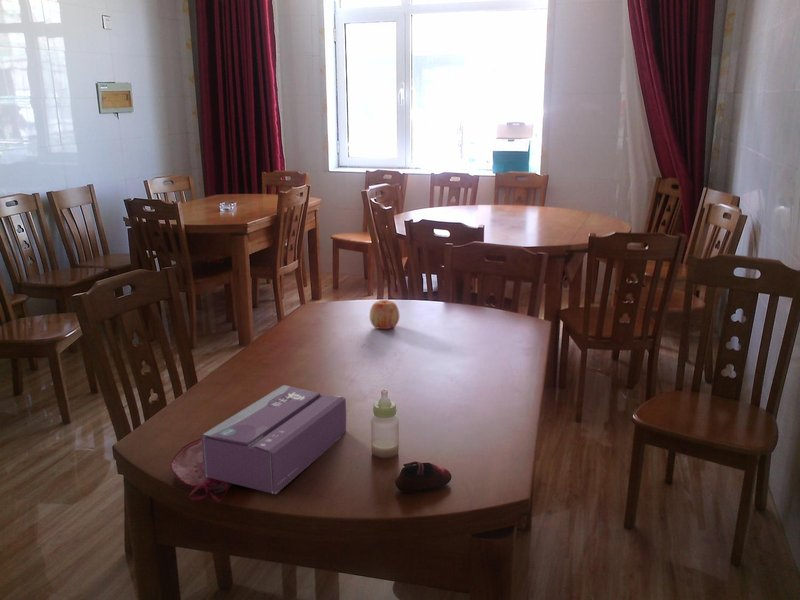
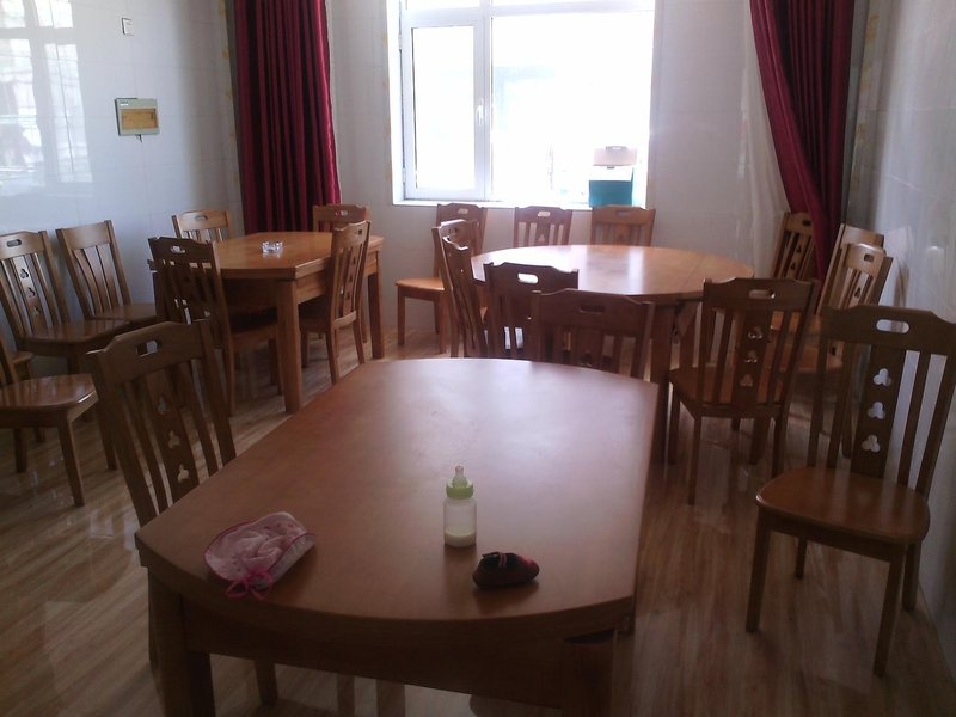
- apple [368,299,400,330]
- tissue box [200,384,347,495]
